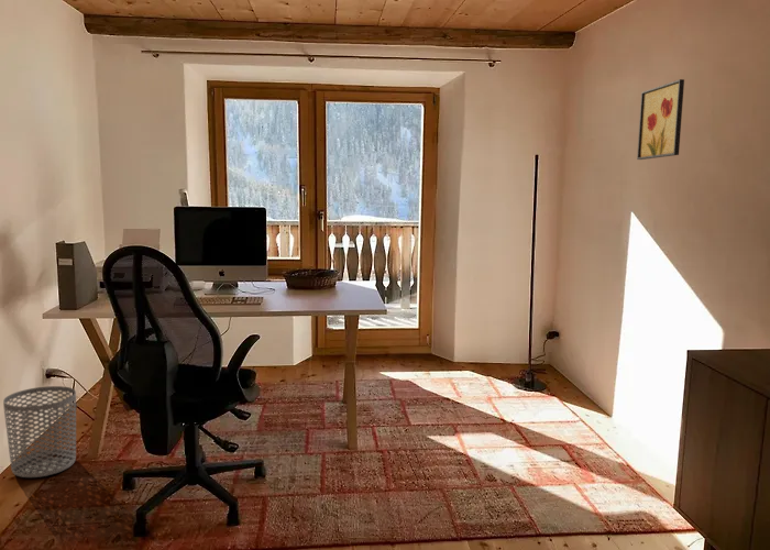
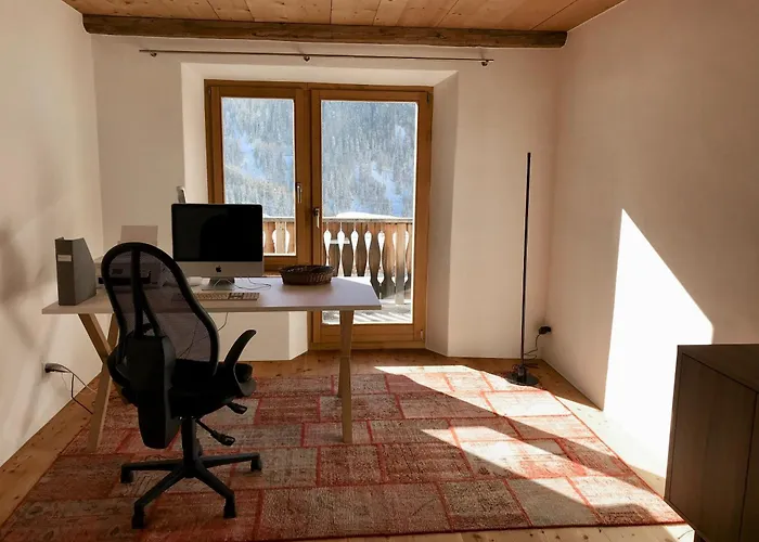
- wall art [636,78,685,161]
- waste bin [2,385,77,479]
